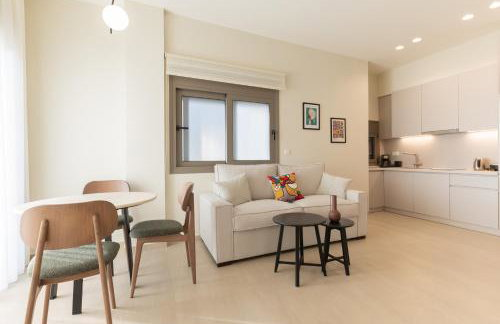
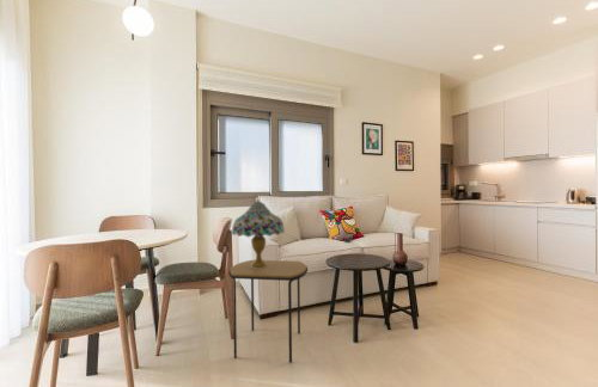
+ table lamp [231,196,286,269]
+ side table [227,259,309,363]
